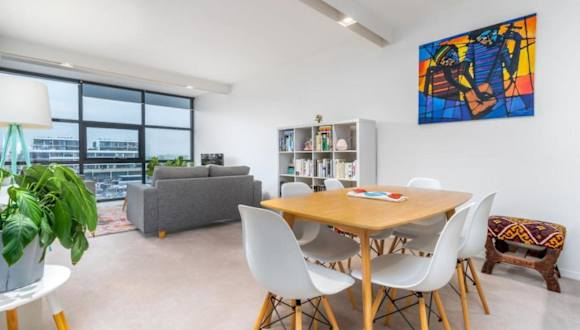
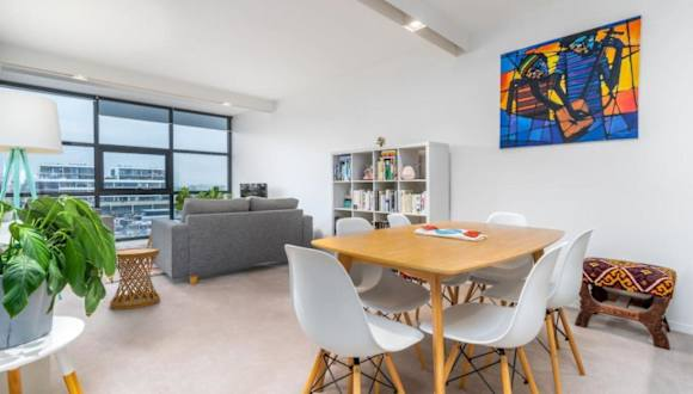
+ side table [109,246,161,310]
